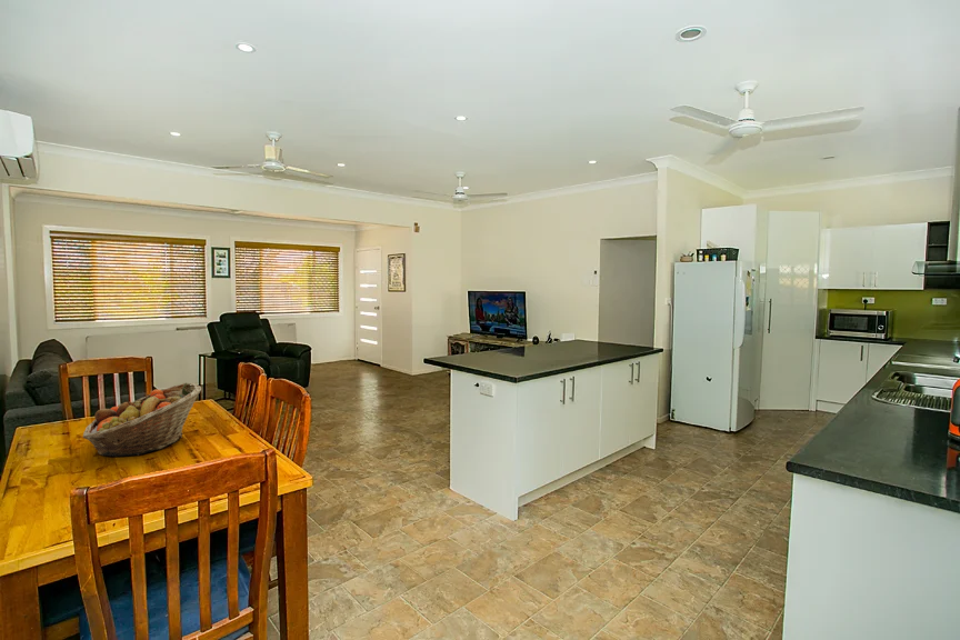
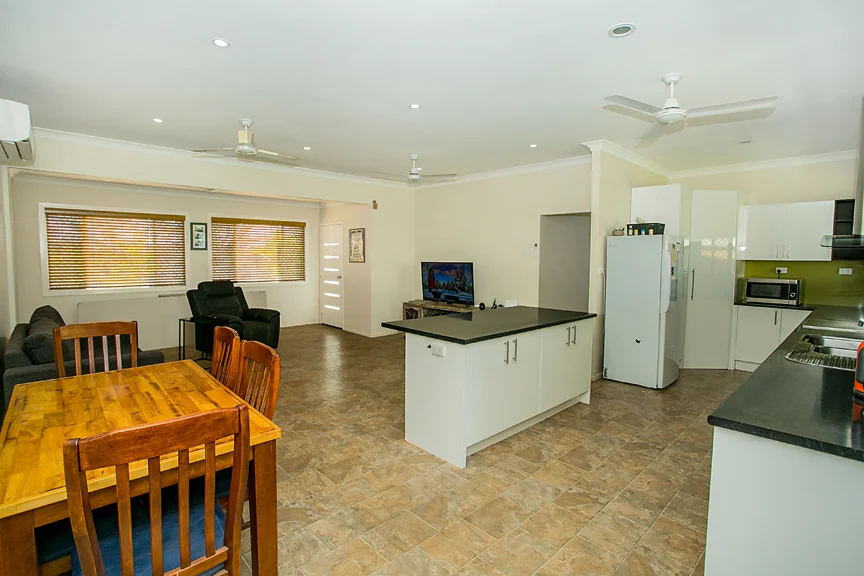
- fruit basket [81,381,202,458]
